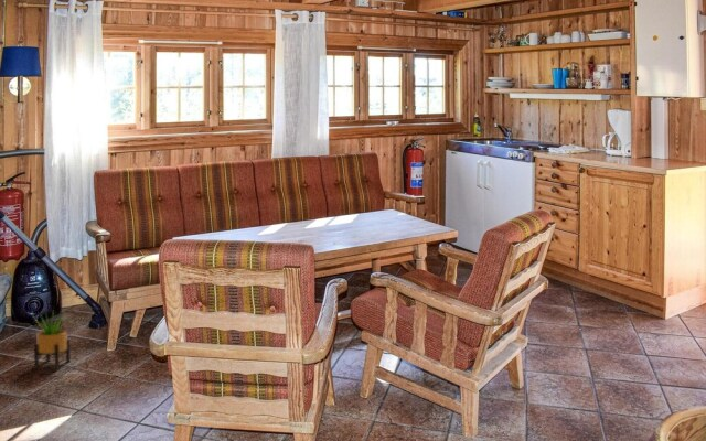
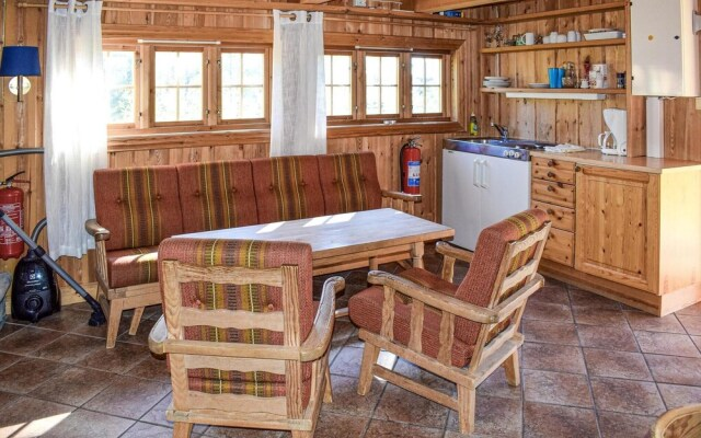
- potted plant [31,306,71,369]
